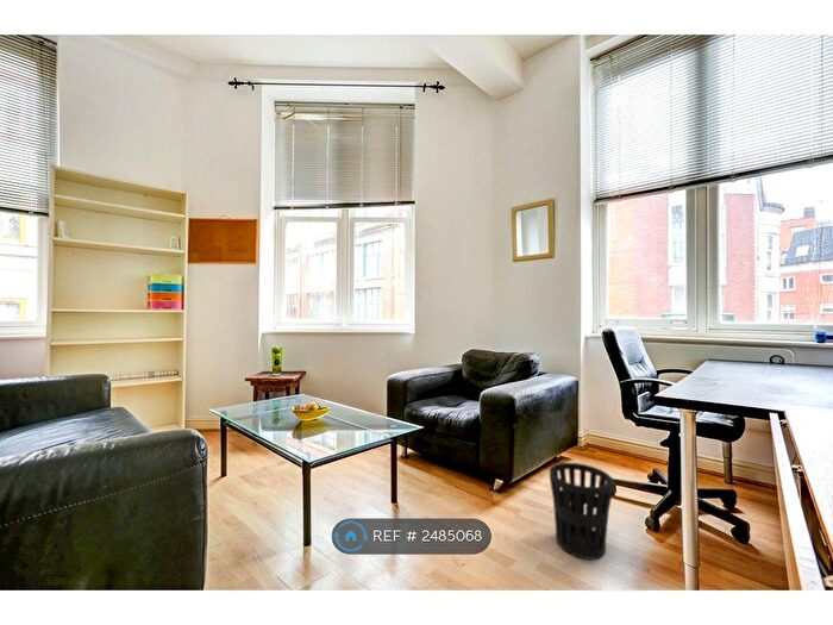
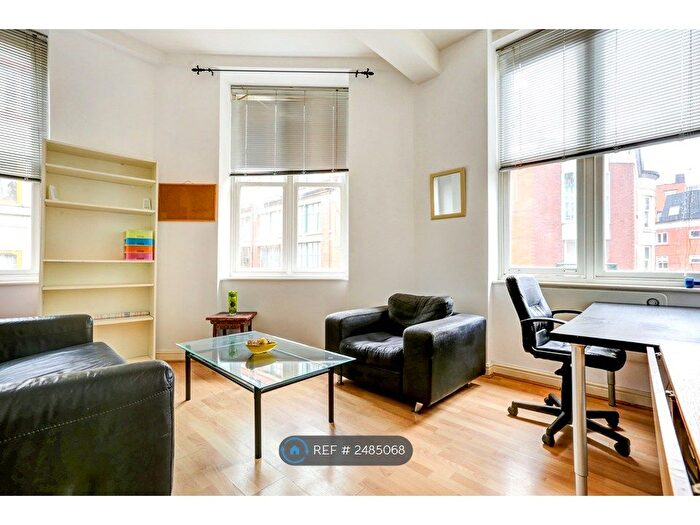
- wastebasket [549,462,614,561]
